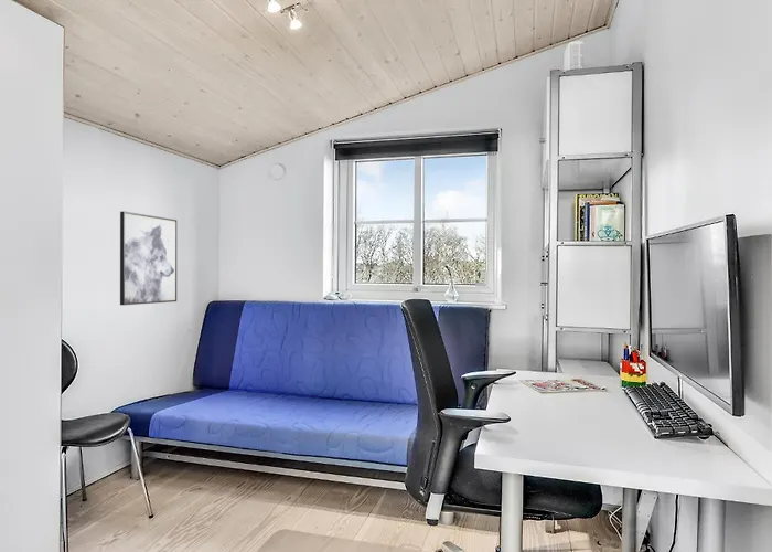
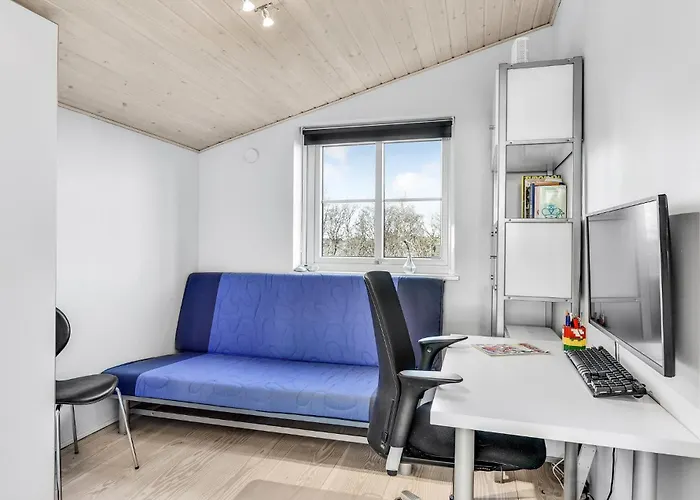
- wall art [119,211,178,306]
